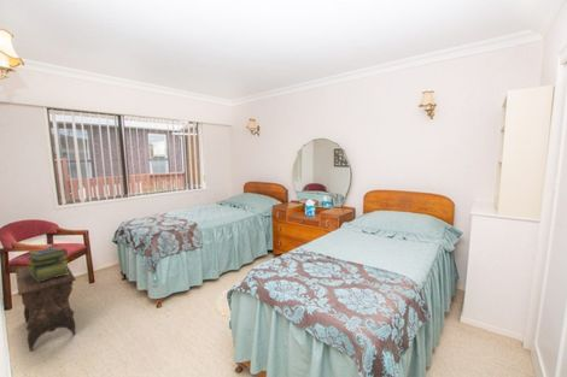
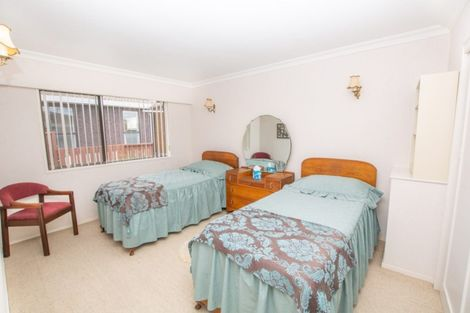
- footstool [14,264,77,353]
- stack of books [25,246,69,282]
